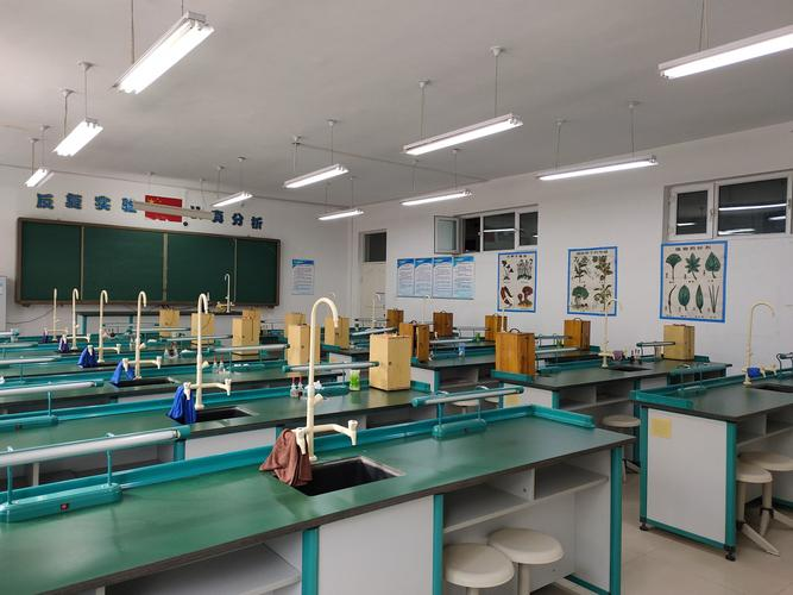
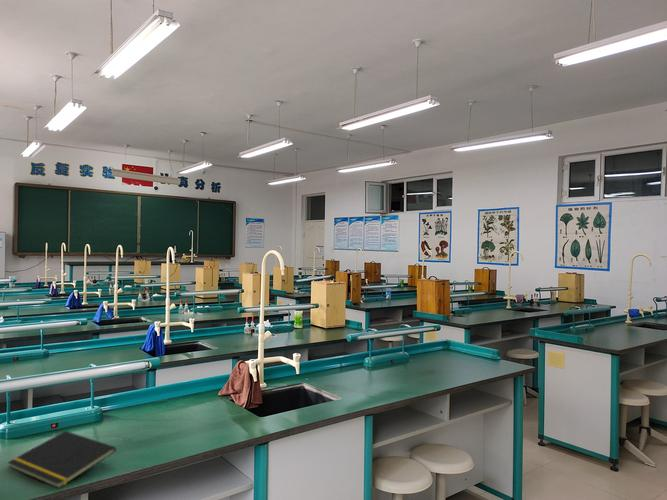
+ notepad [7,430,117,489]
